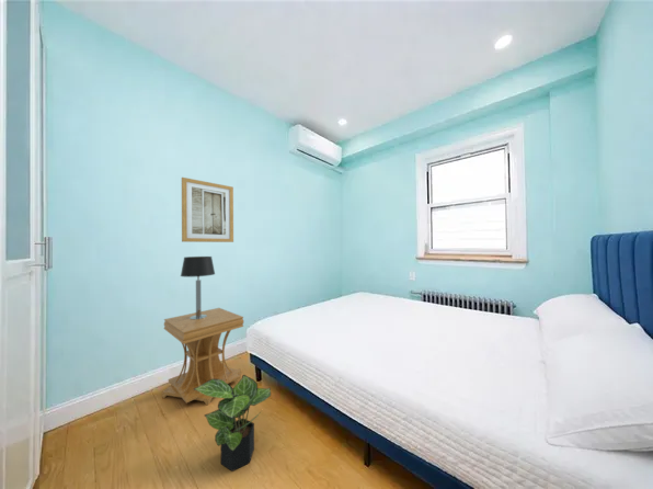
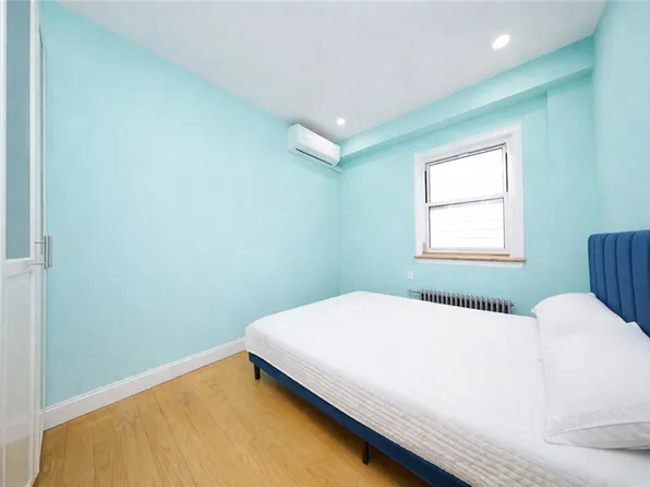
- wall art [181,177,234,243]
- side table [161,307,244,406]
- potted plant [194,374,272,473]
- table lamp [180,255,216,319]
